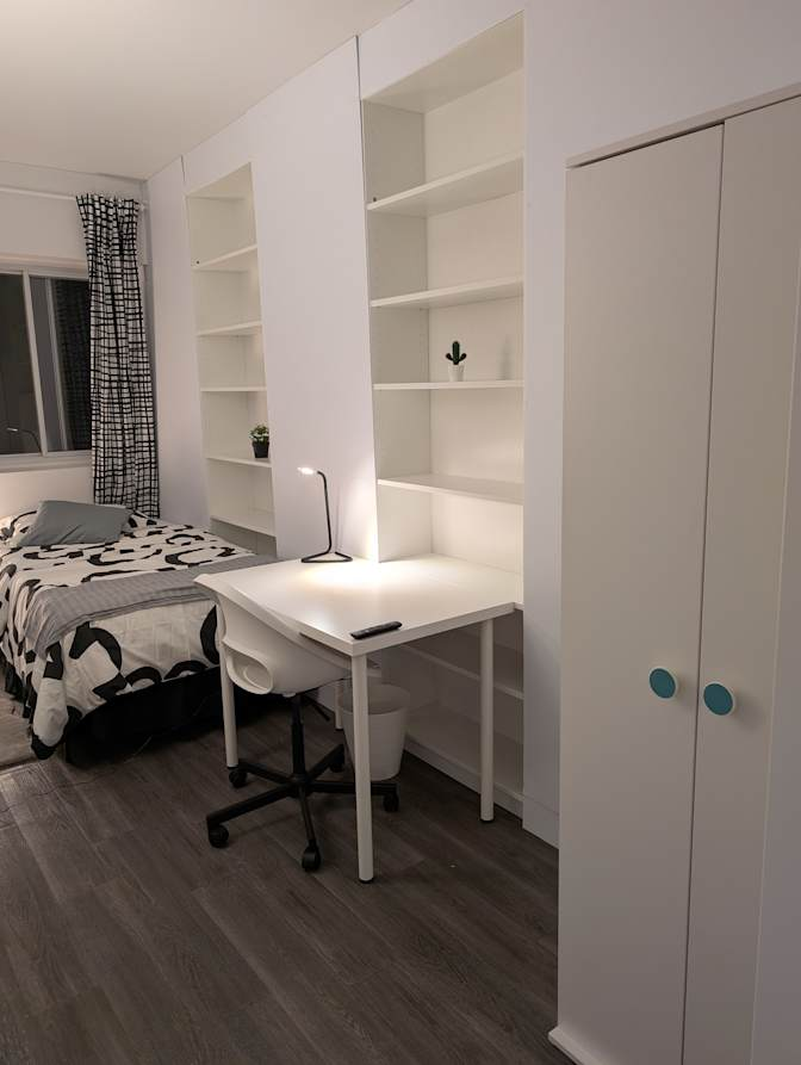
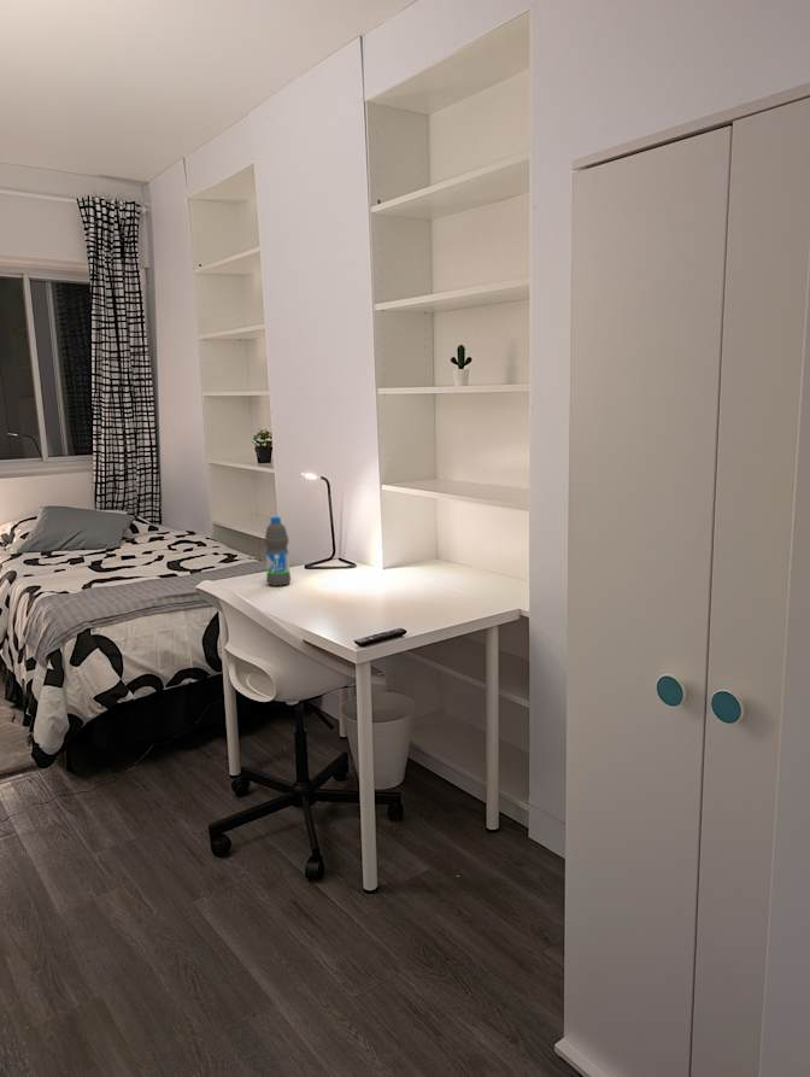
+ water bottle [264,515,292,587]
